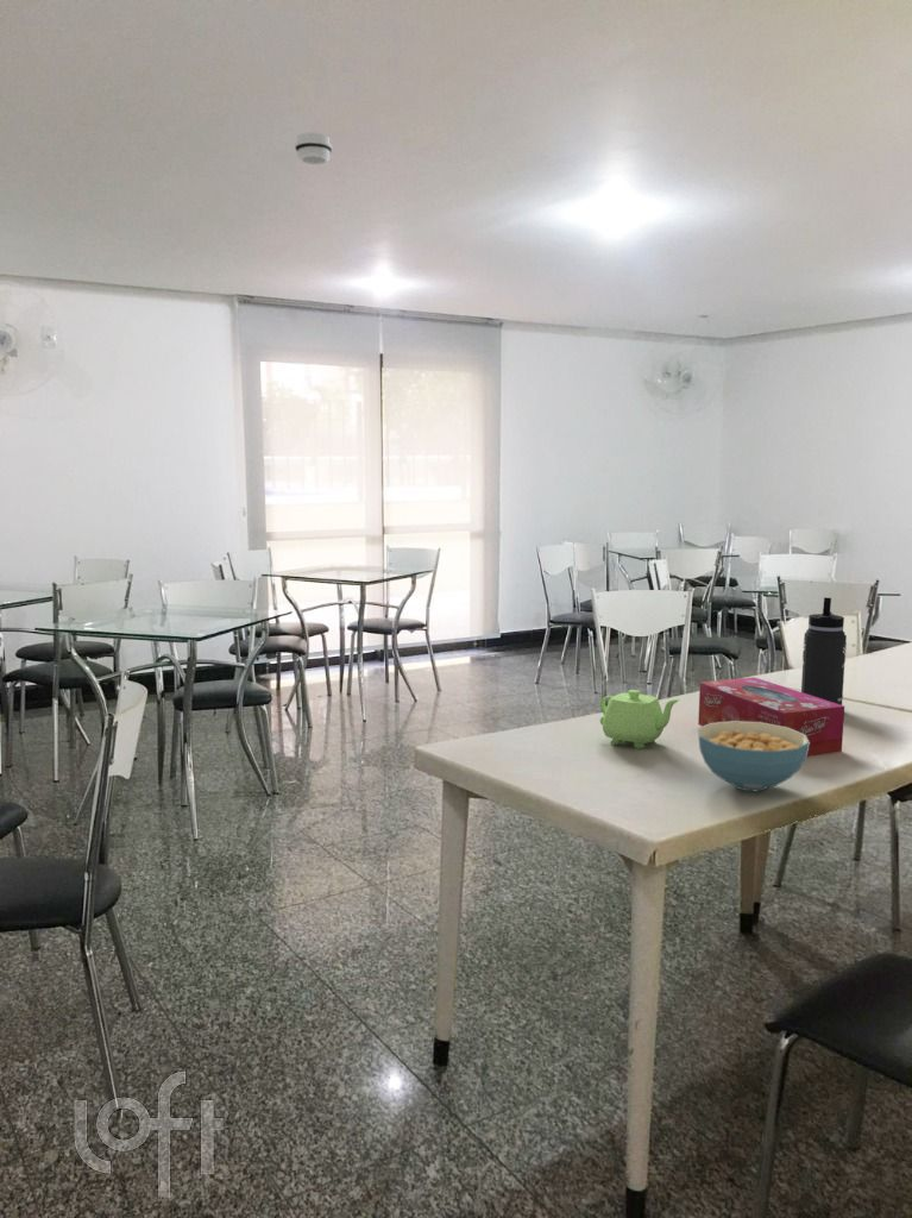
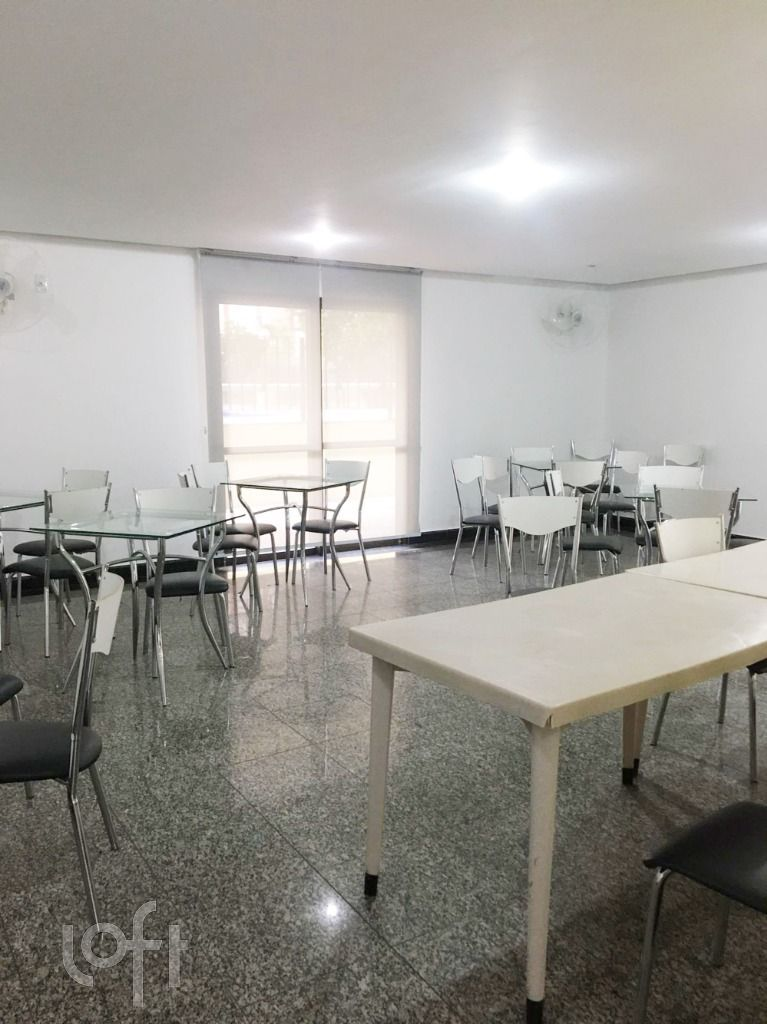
- smoke detector [294,131,333,165]
- tissue box [697,677,845,758]
- cereal bowl [697,721,810,792]
- thermos bottle [800,597,848,705]
- teapot [599,689,680,749]
